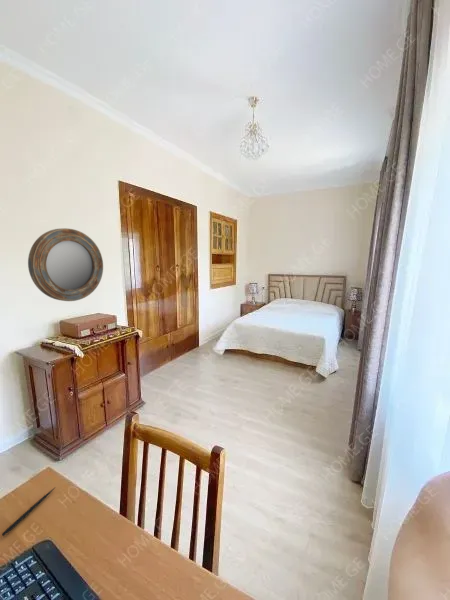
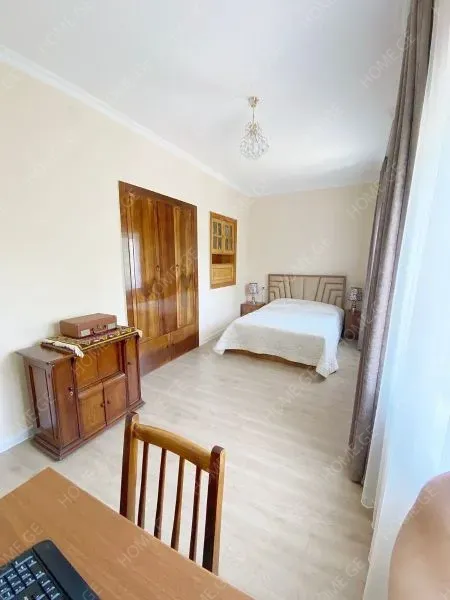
- home mirror [27,227,104,302]
- pen [1,487,56,537]
